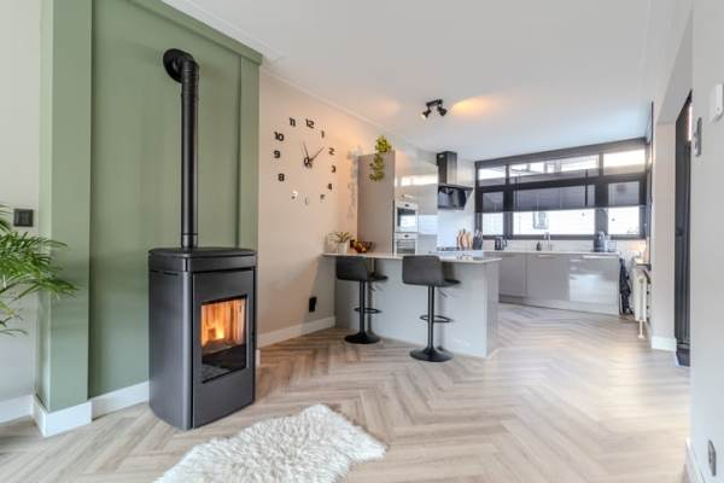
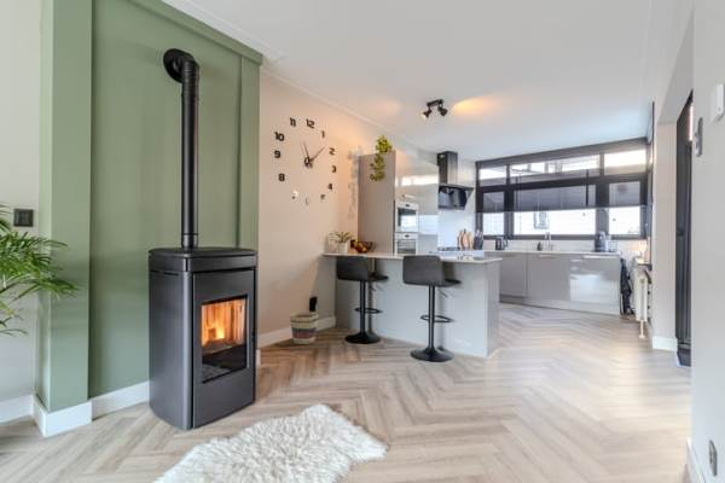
+ basket [289,310,319,345]
